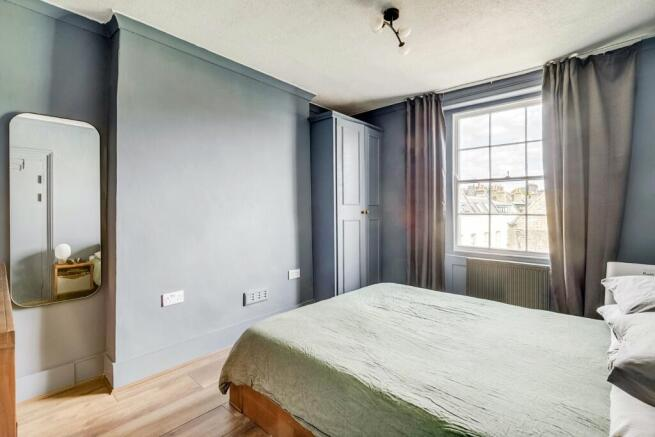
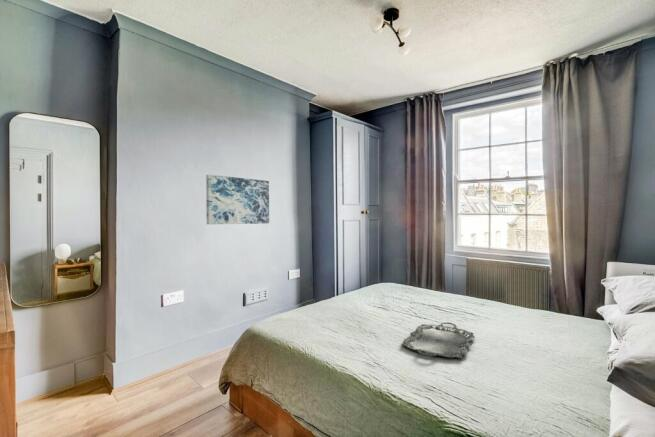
+ serving tray [401,321,476,359]
+ wall art [205,174,270,225]
